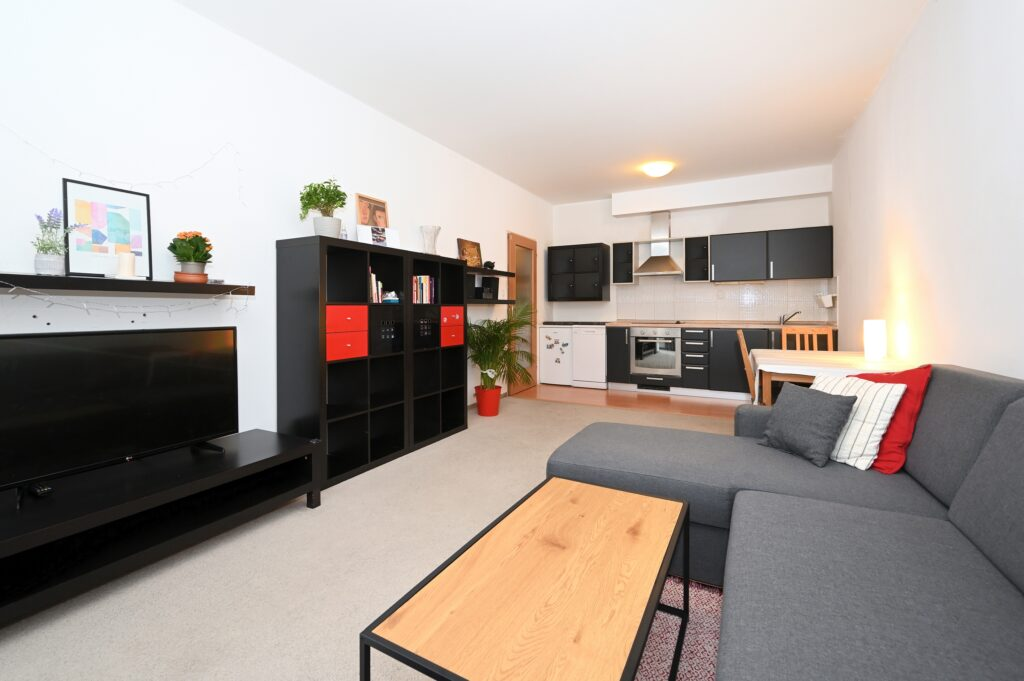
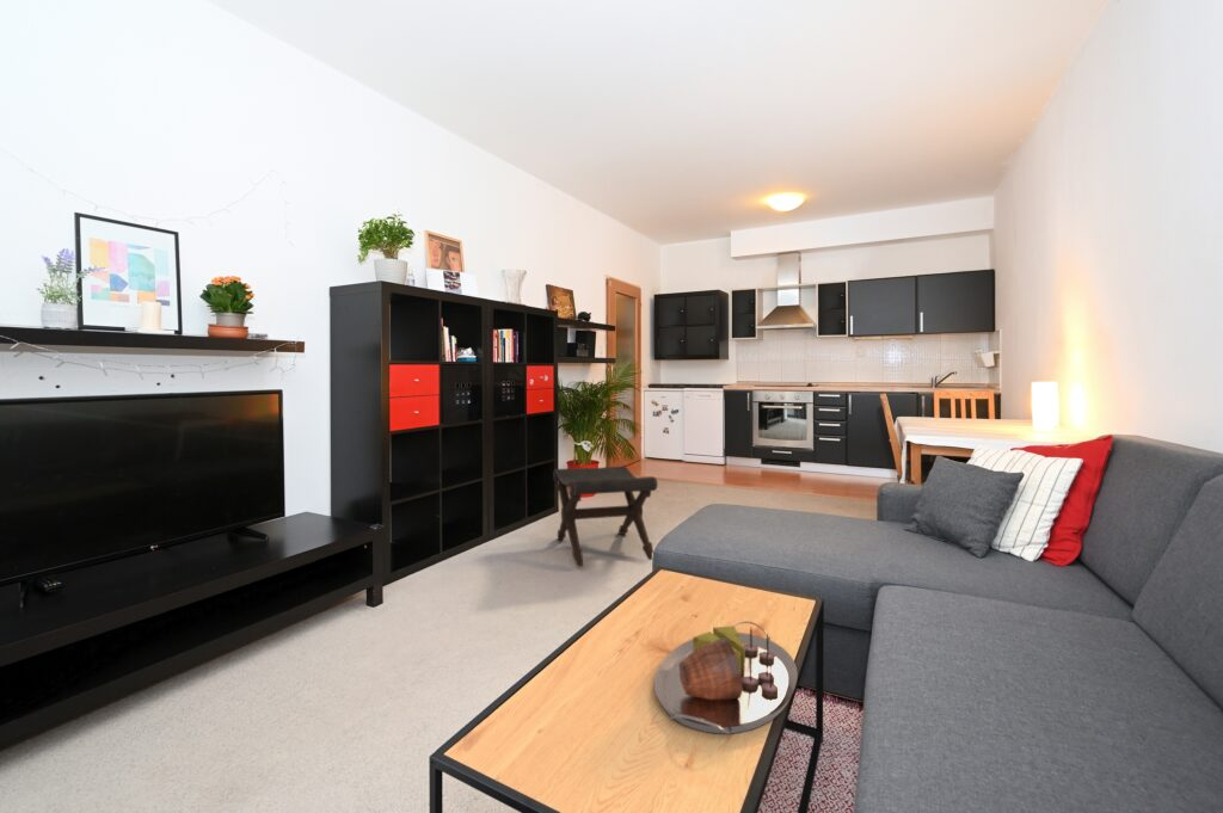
+ footstool [552,464,659,567]
+ serving tray [653,621,799,735]
